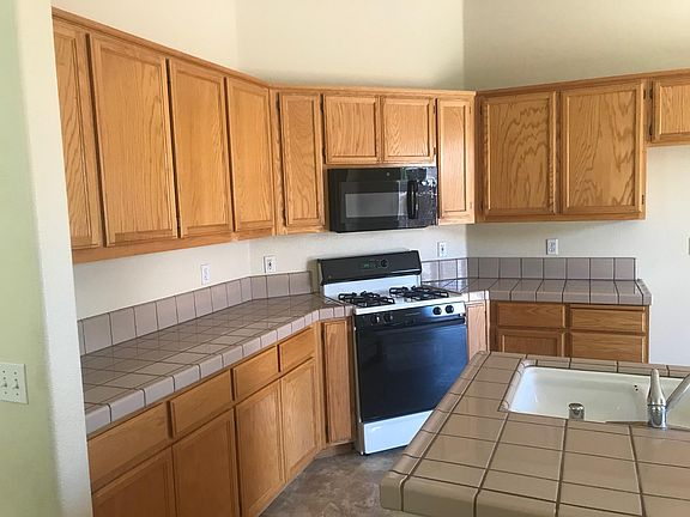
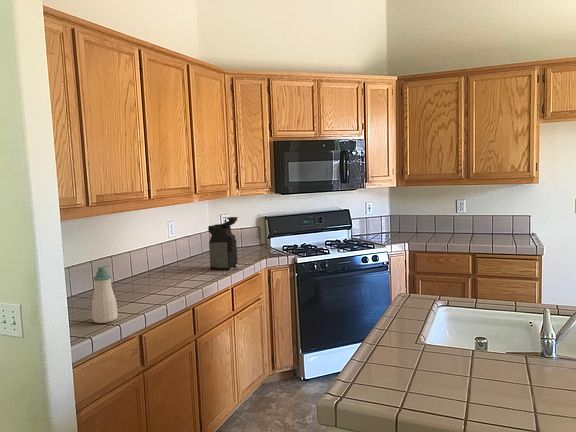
+ soap bottle [91,264,119,324]
+ coffee maker [207,216,239,271]
